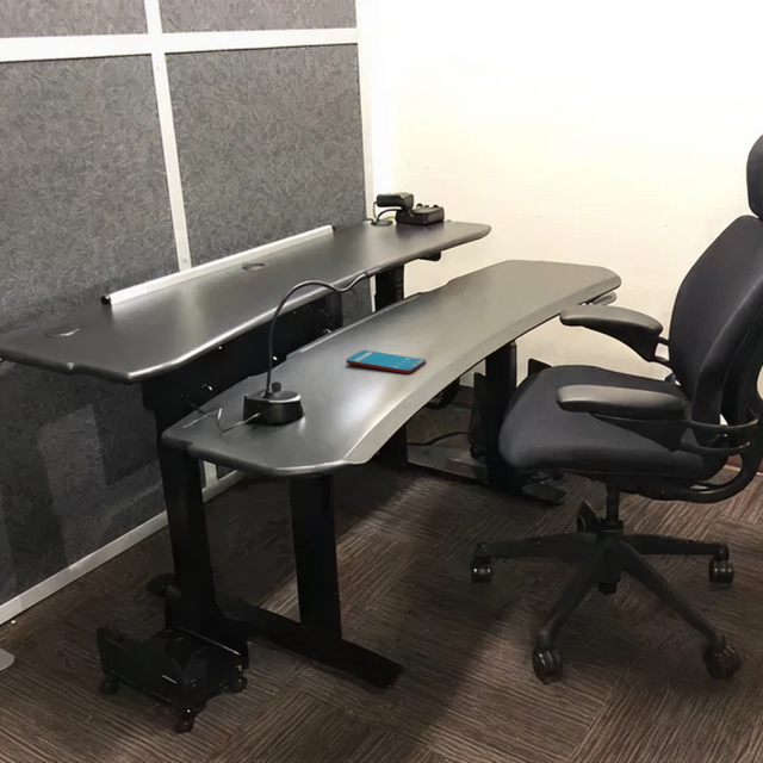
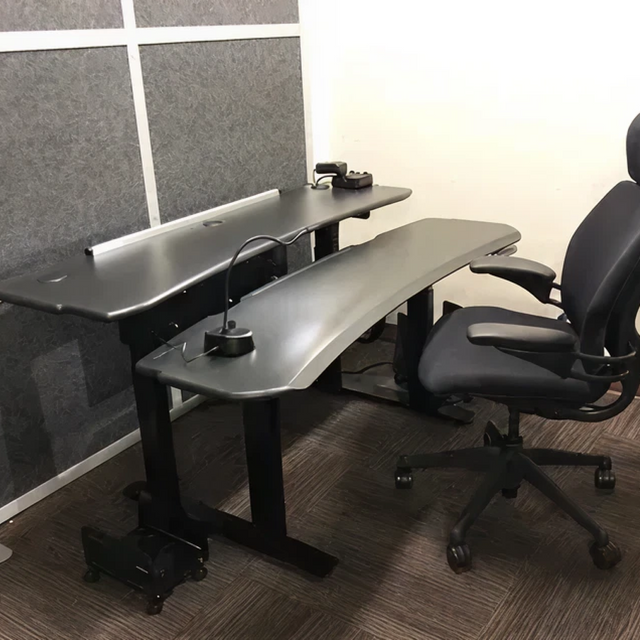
- smartphone [345,349,427,374]
